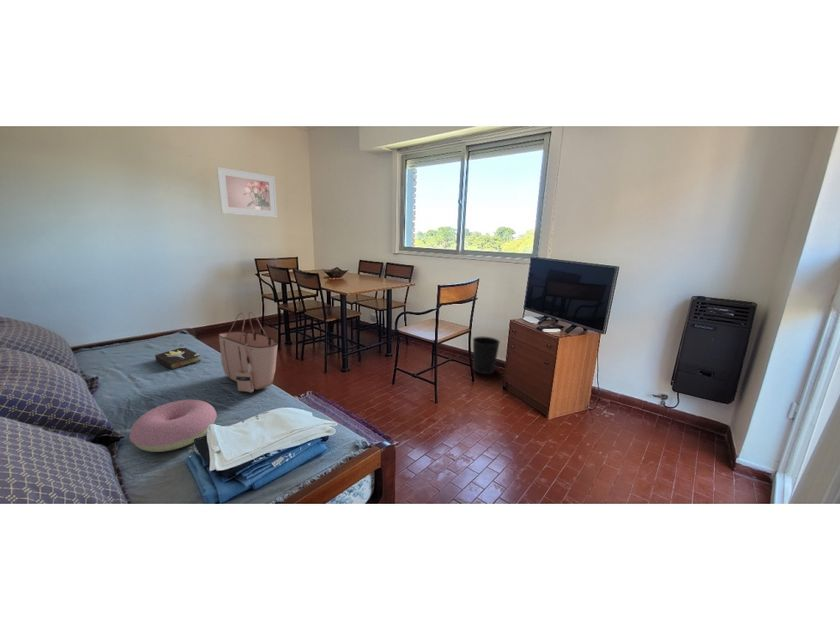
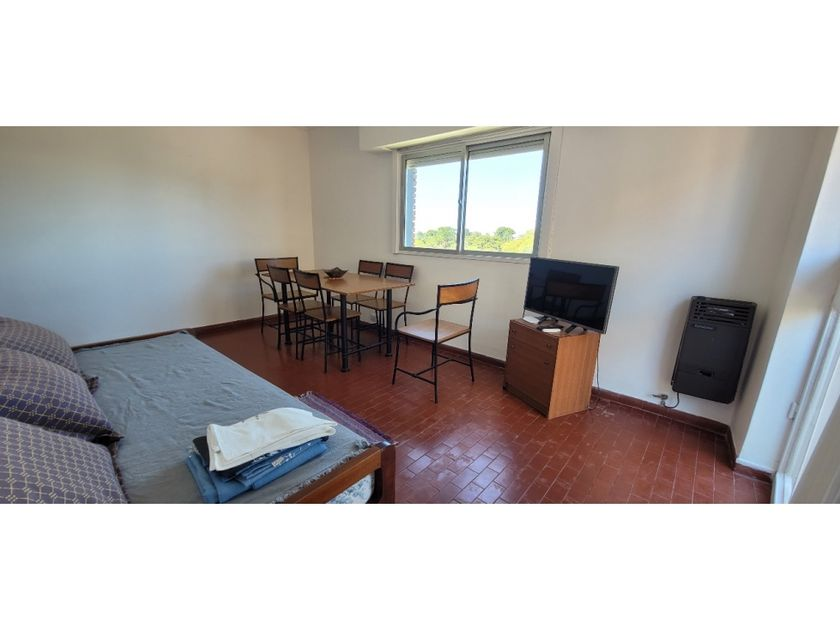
- cushion [129,399,218,453]
- tote bag [218,311,279,393]
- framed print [216,166,278,218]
- wastebasket [472,335,501,375]
- hardback book [154,346,202,371]
